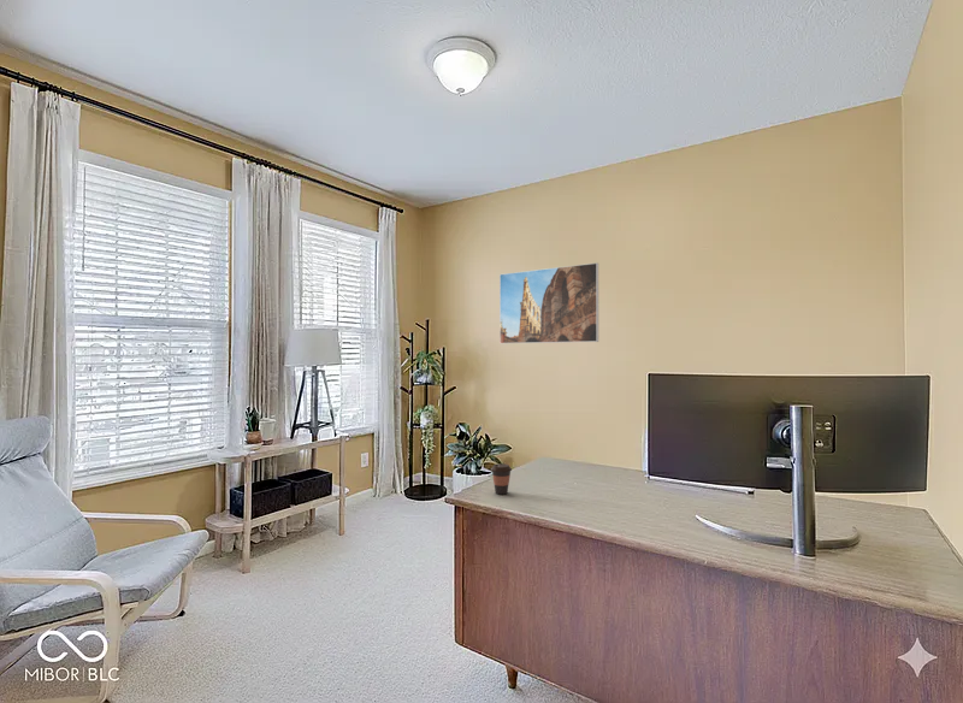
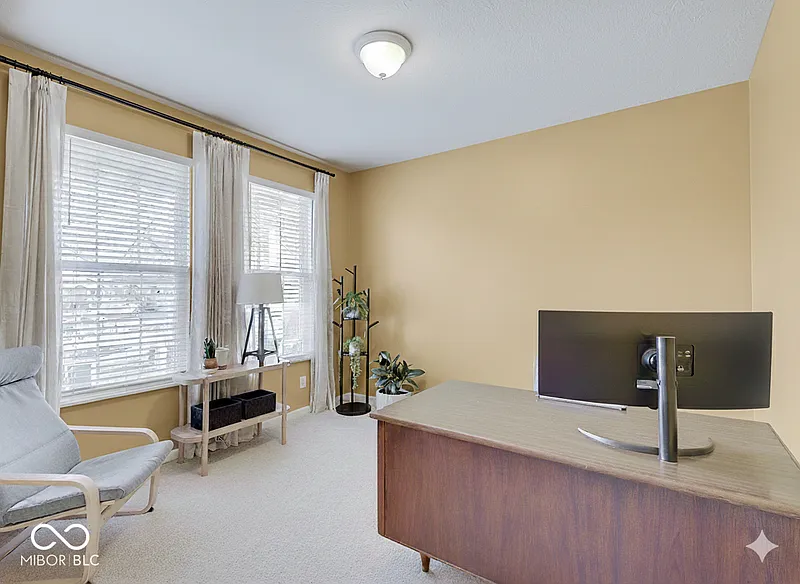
- coffee cup [490,462,513,496]
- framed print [498,261,599,344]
